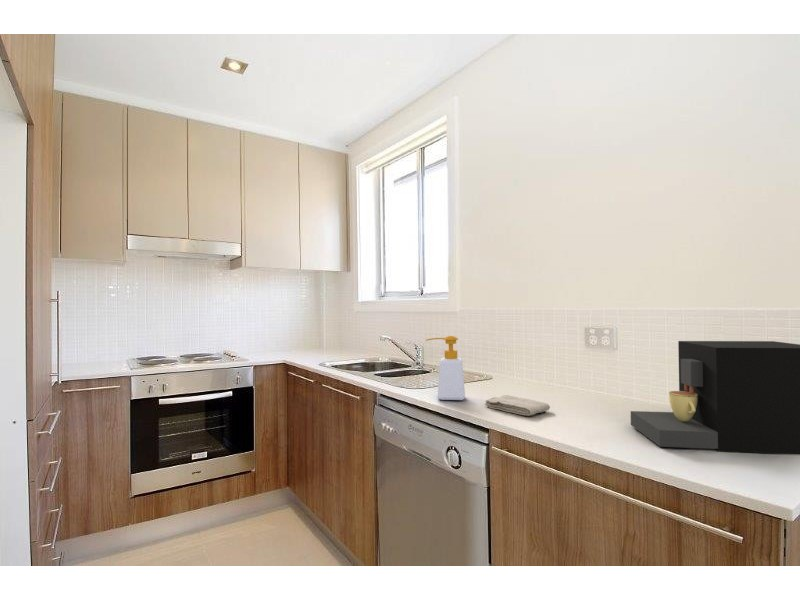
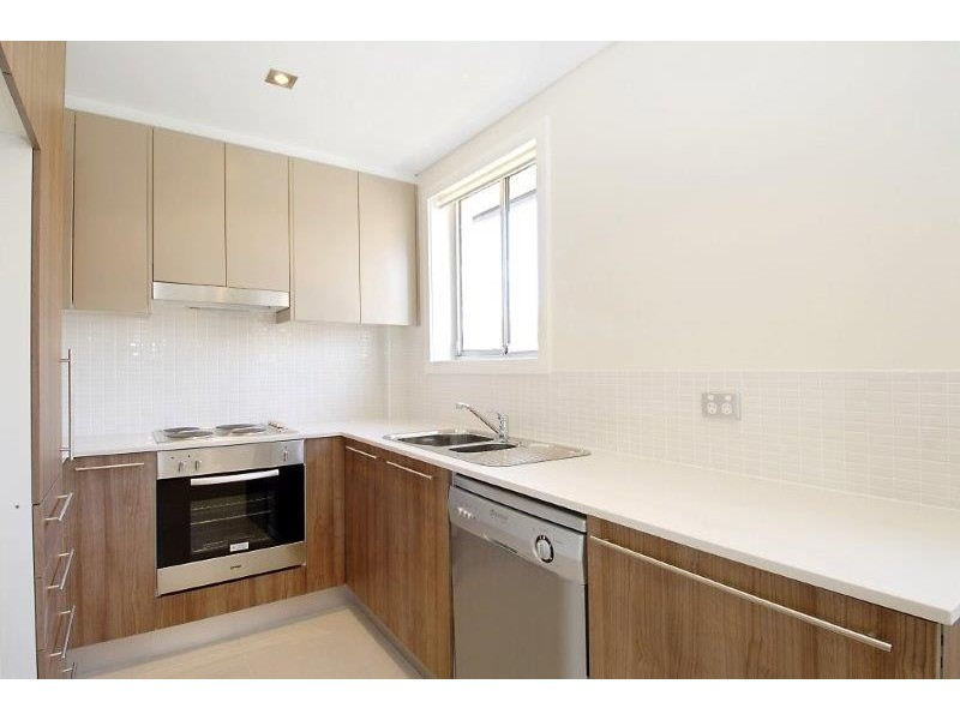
- coffee maker [630,340,800,455]
- soap bottle [425,335,466,401]
- washcloth [484,394,551,417]
